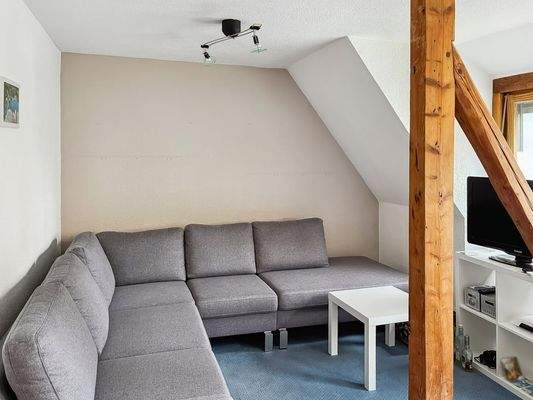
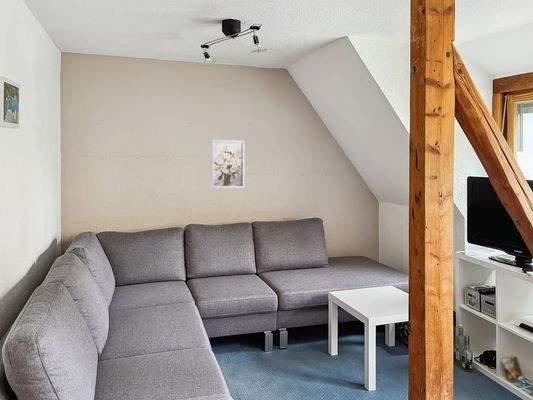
+ wall art [211,139,245,189]
